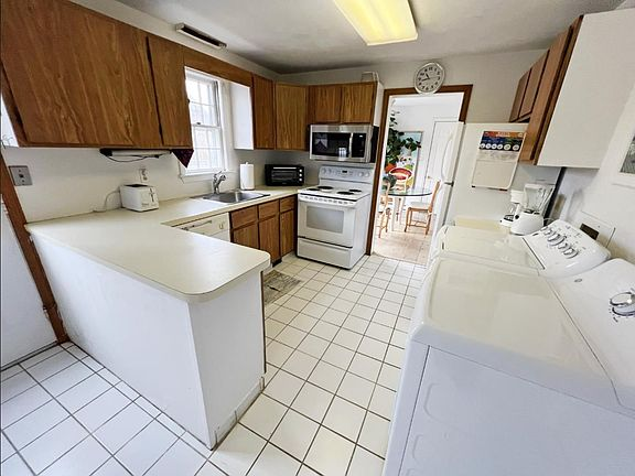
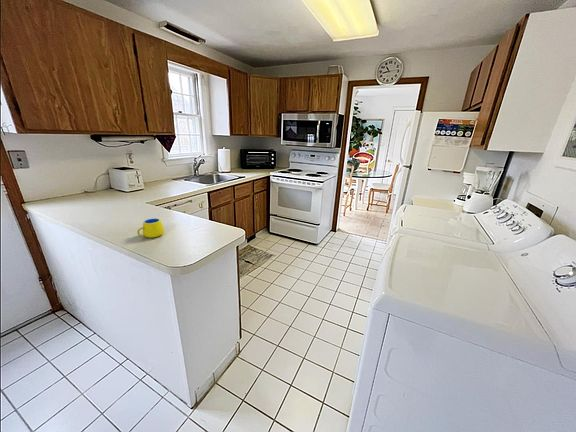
+ mug [136,217,165,239]
